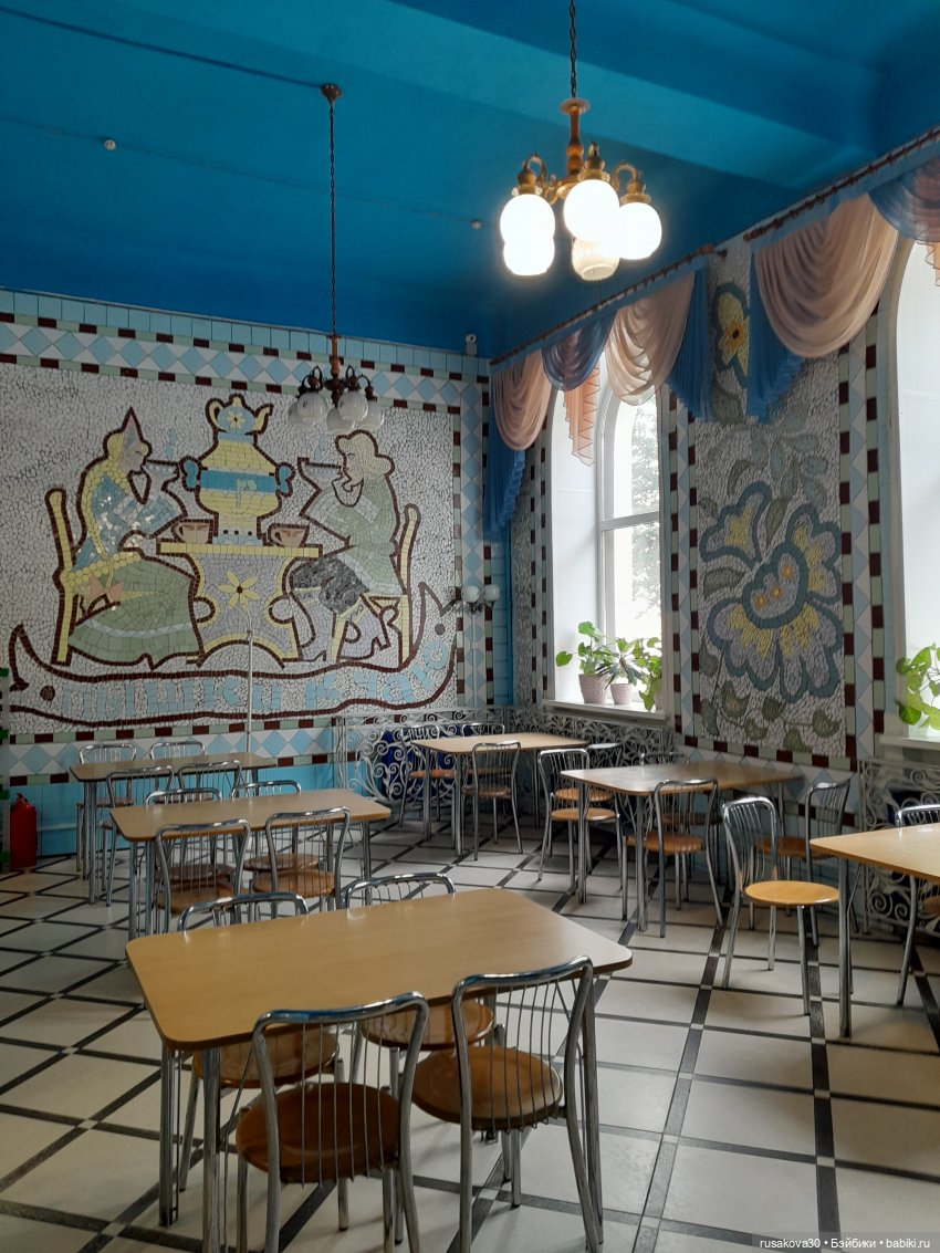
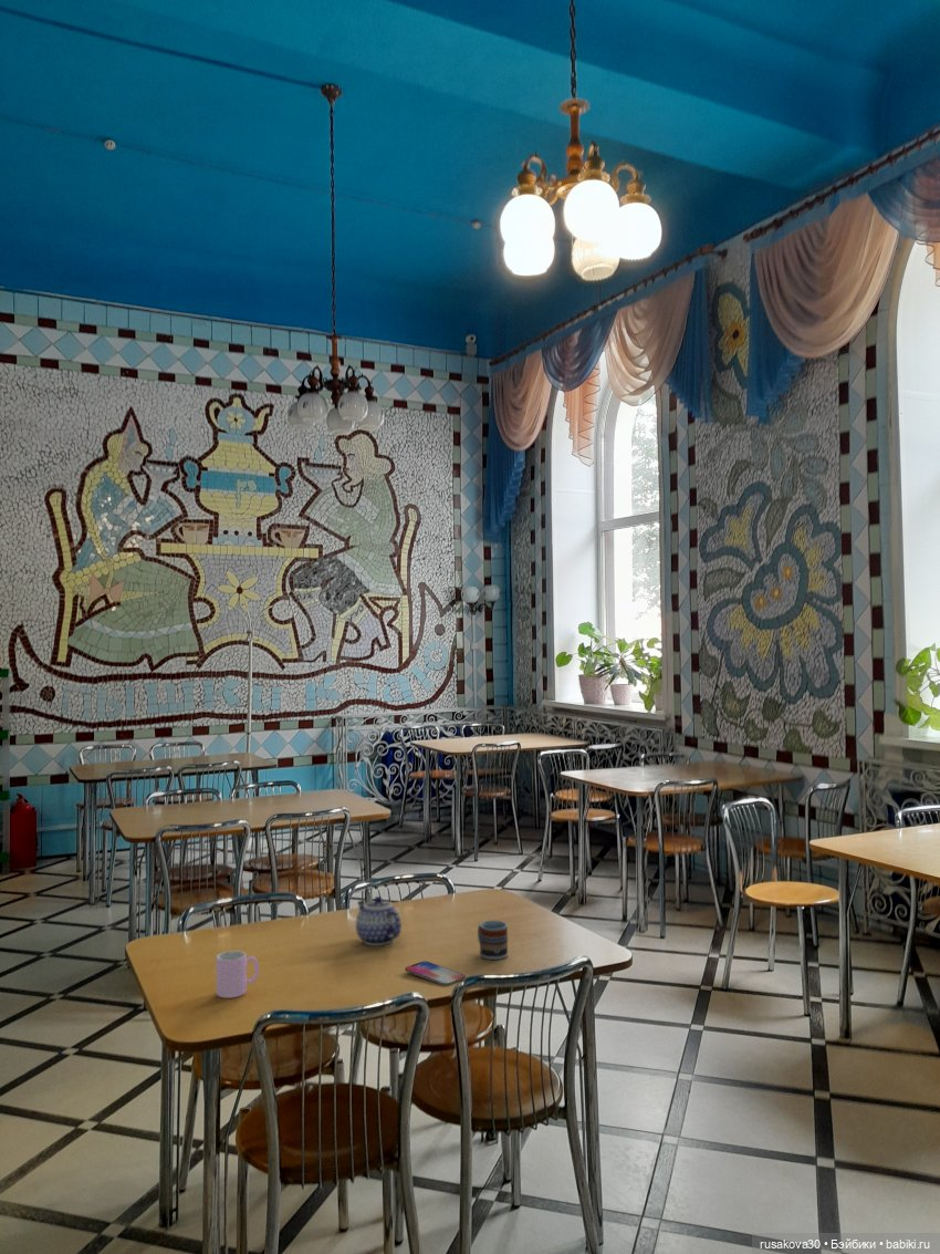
+ smartphone [404,960,467,987]
+ cup [477,920,509,961]
+ teapot [355,895,403,946]
+ cup [216,950,260,999]
